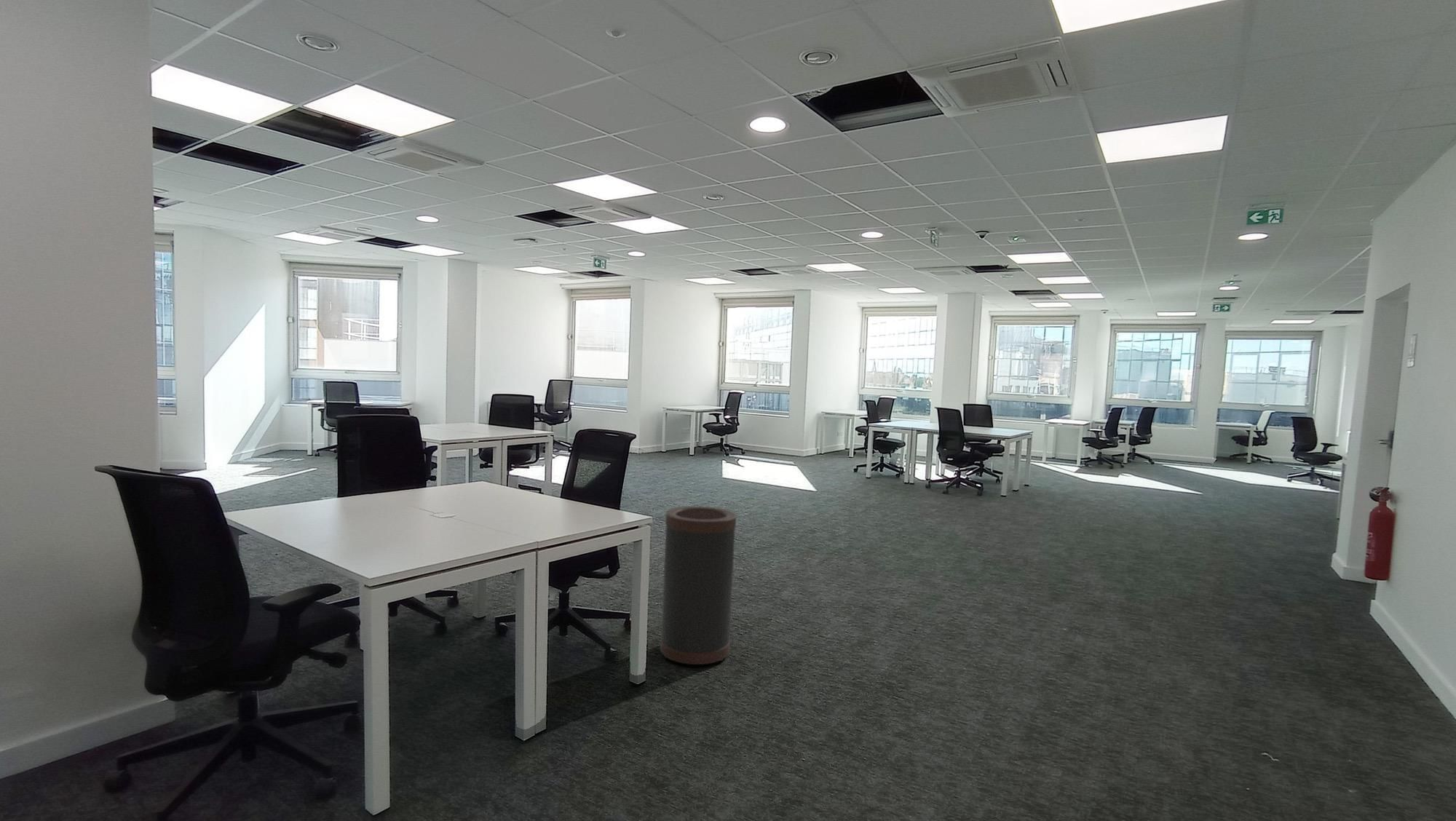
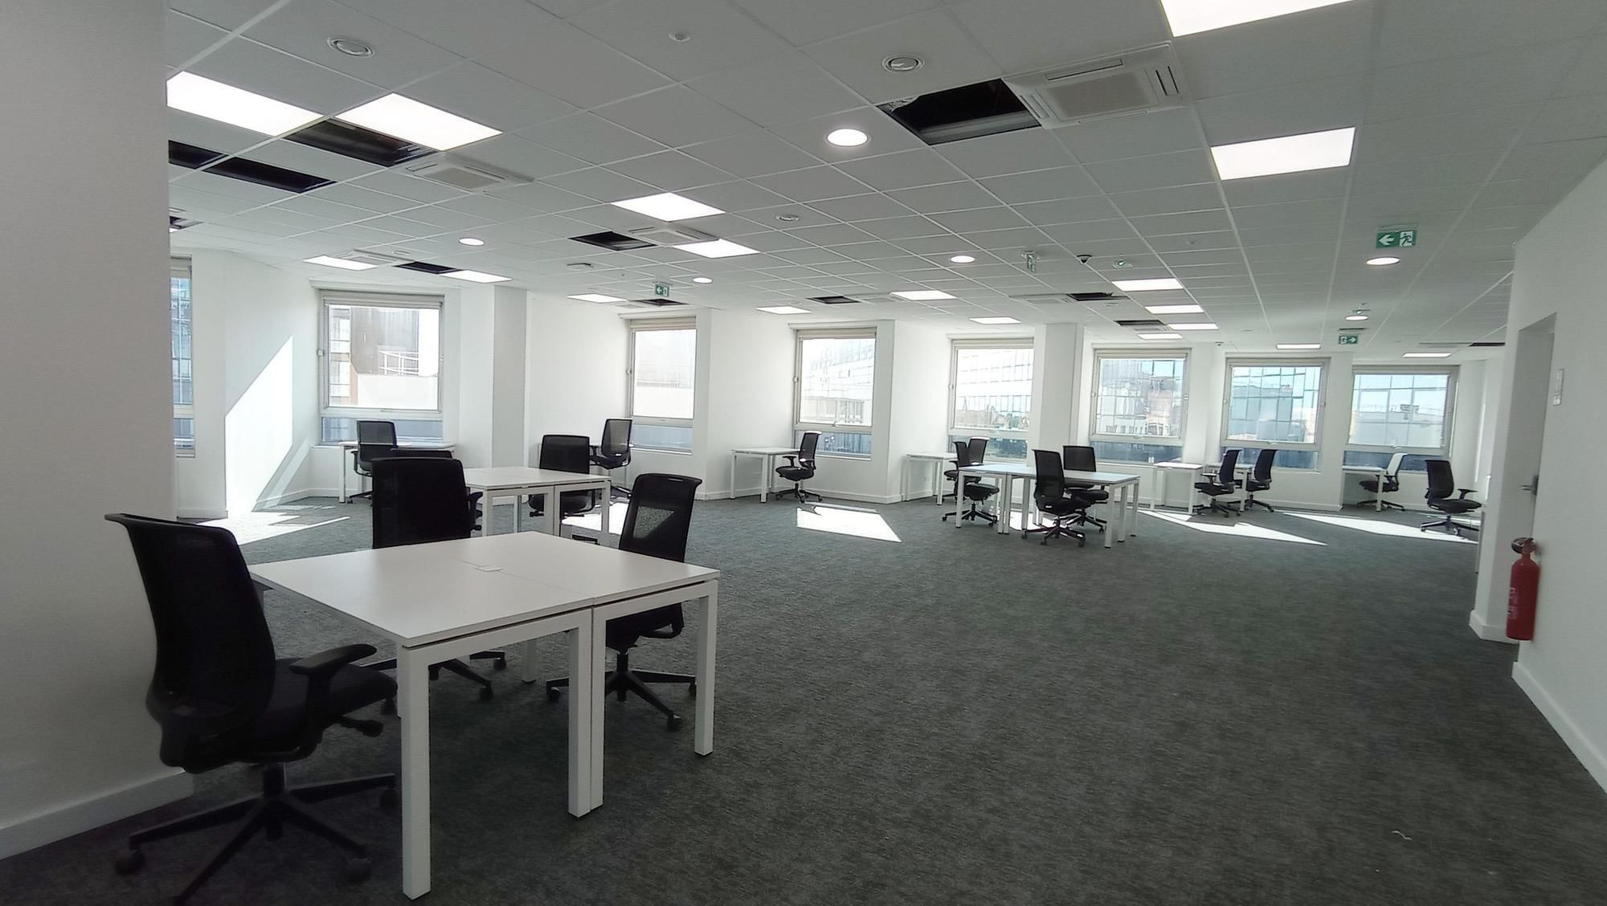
- trash can [660,506,737,665]
